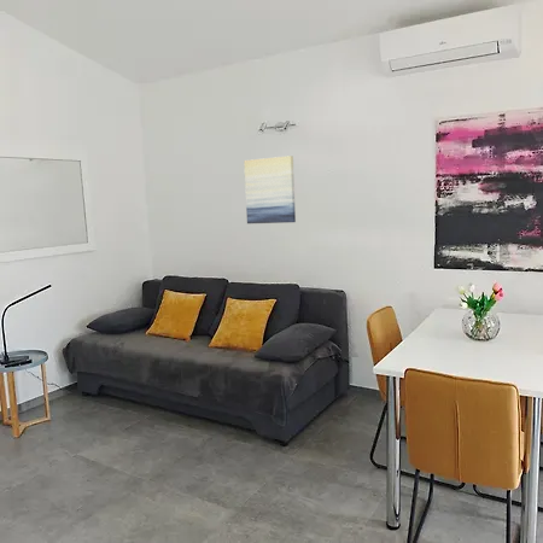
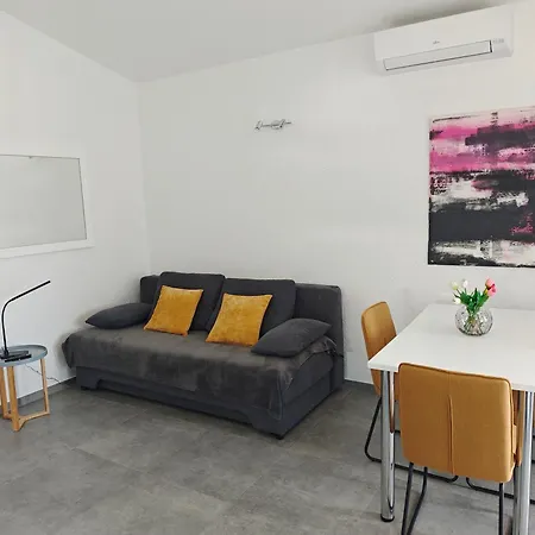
- wall art [243,154,297,224]
